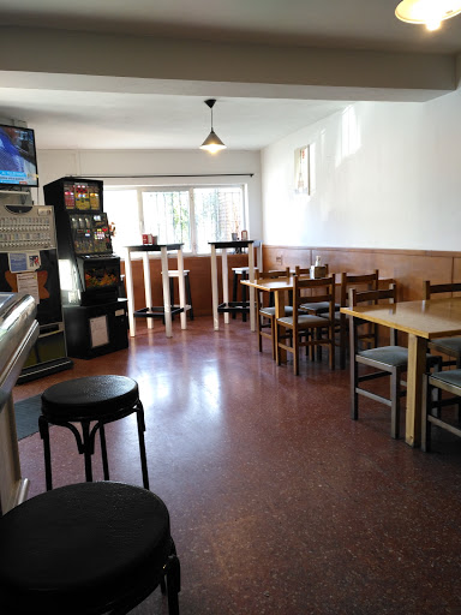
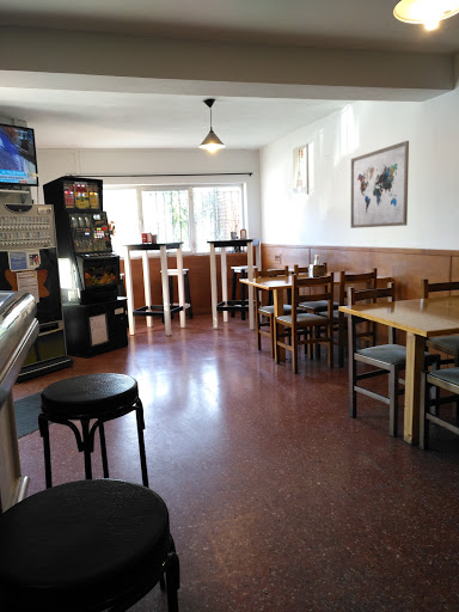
+ wall art [350,140,410,230]
